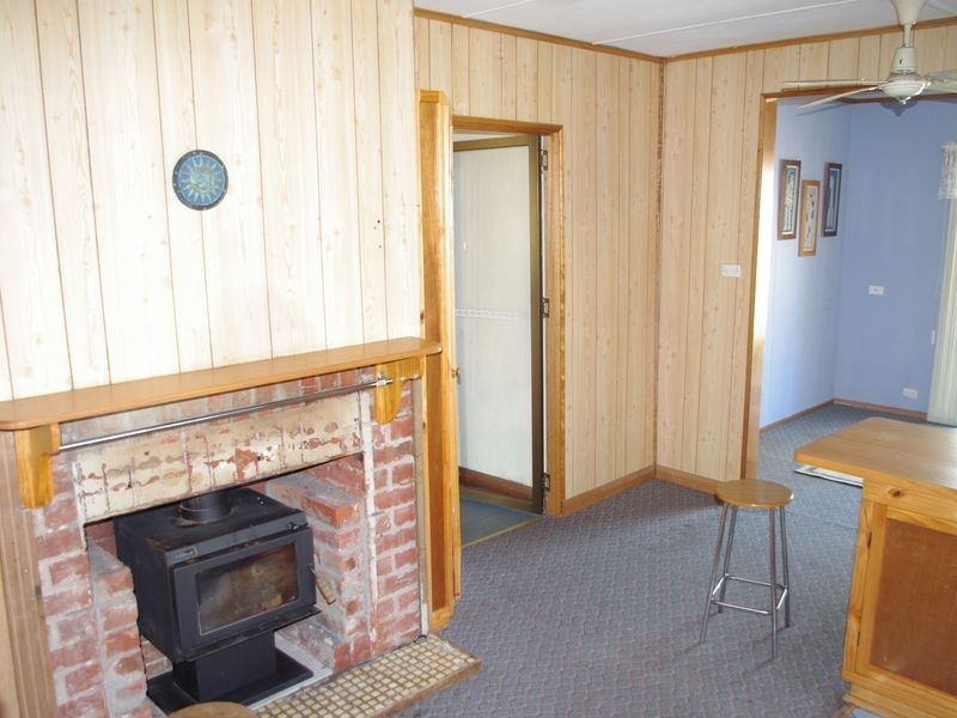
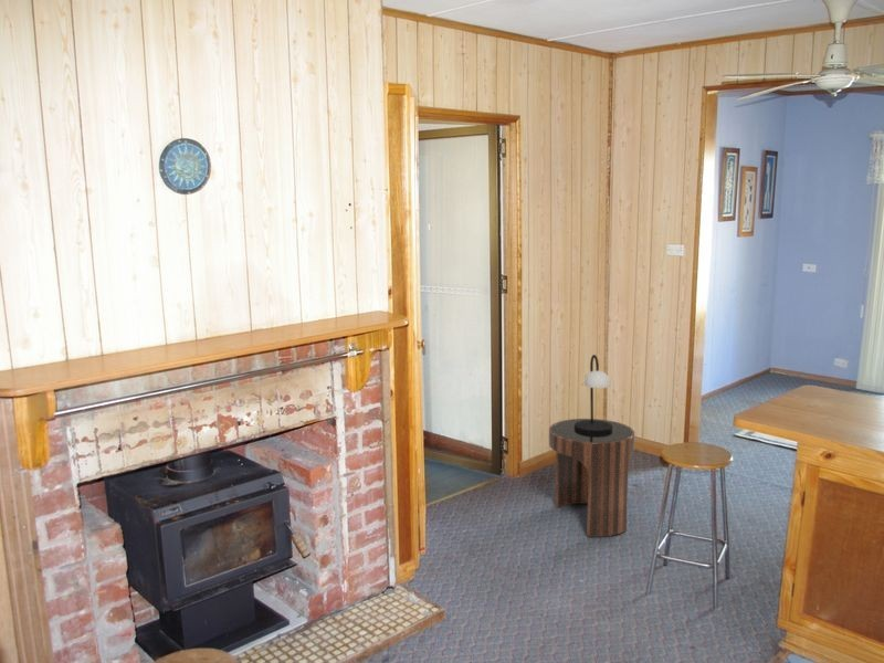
+ table lamp [575,354,612,434]
+ side table [548,418,635,538]
